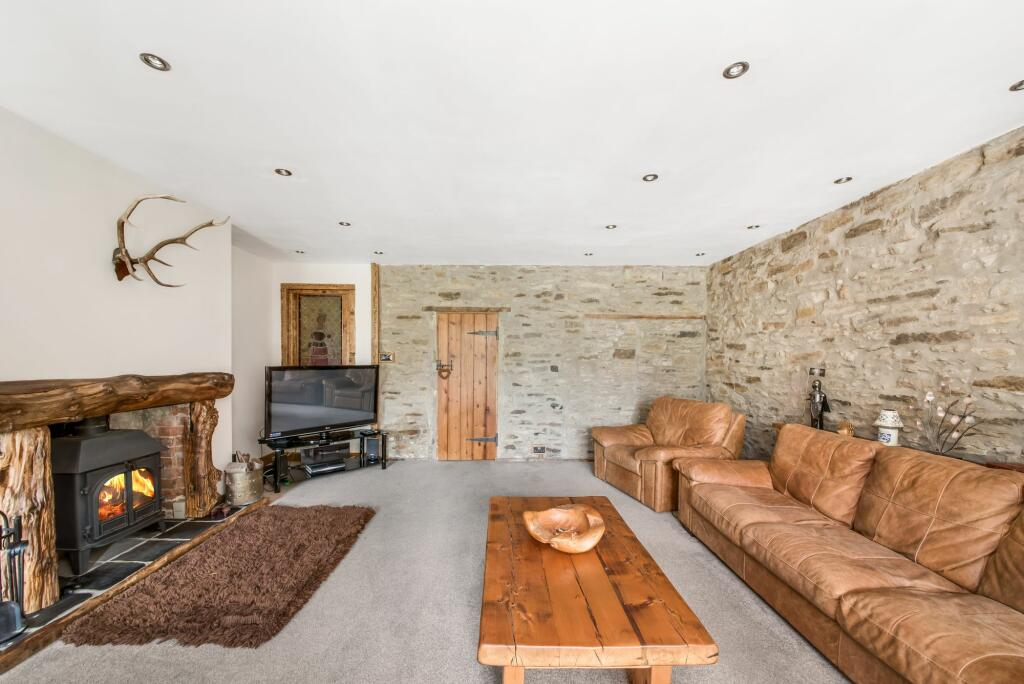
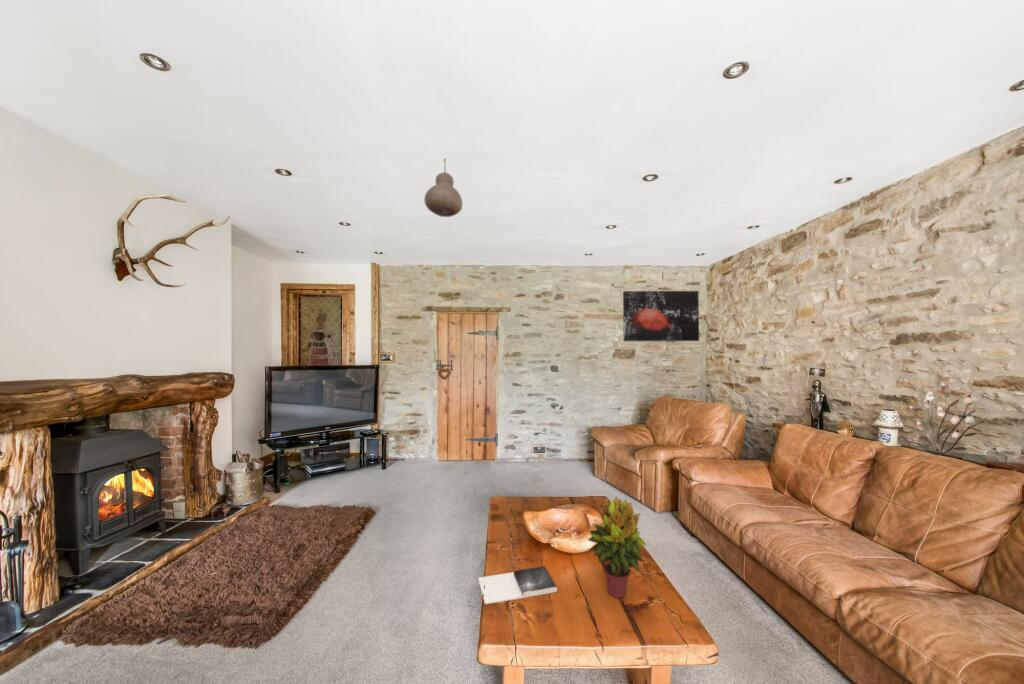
+ pendant light [423,157,463,218]
+ potted plant [586,496,647,599]
+ wall art [622,290,700,342]
+ book [477,565,558,605]
